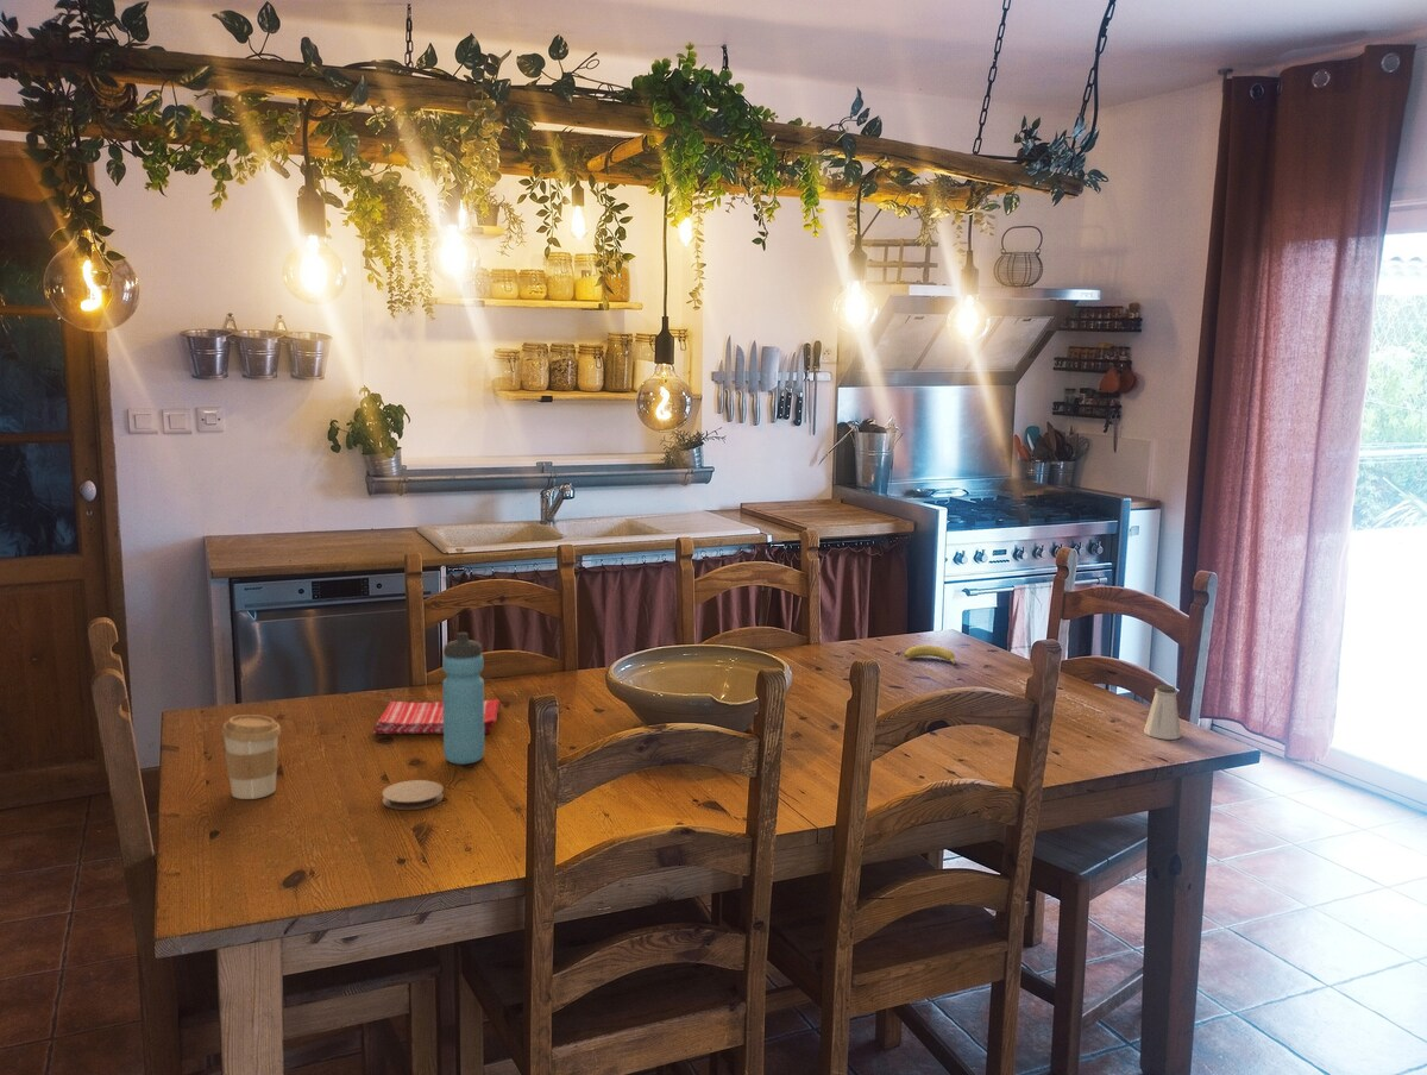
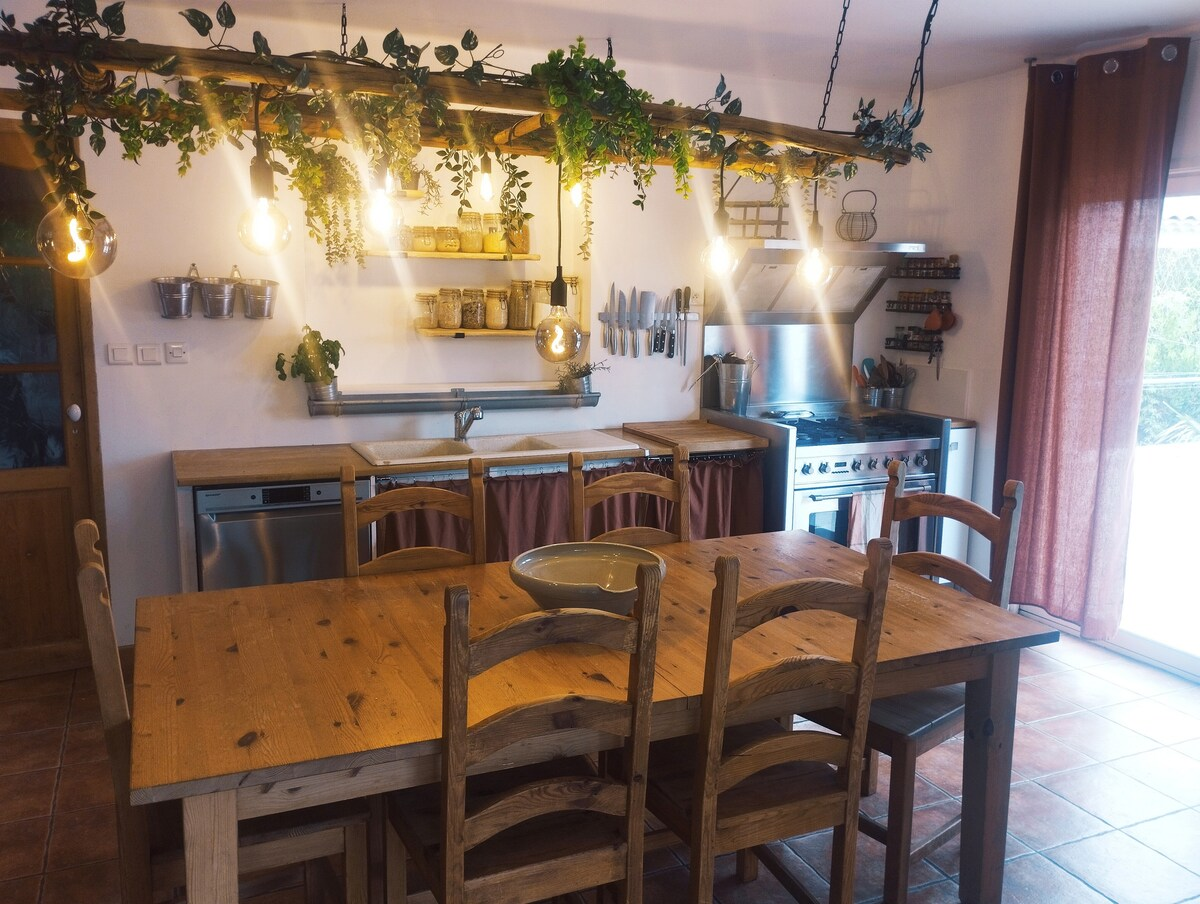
- coffee cup [220,713,282,800]
- fruit [903,645,957,667]
- water bottle [441,631,485,766]
- saltshaker [1143,684,1182,741]
- dish towel [372,698,502,735]
- coaster [382,779,445,811]
